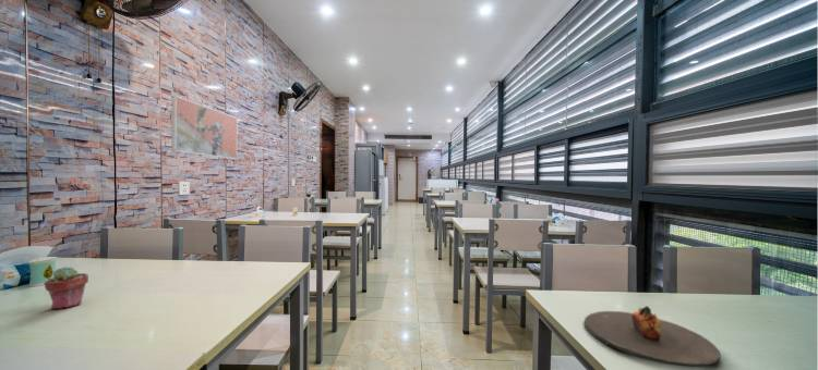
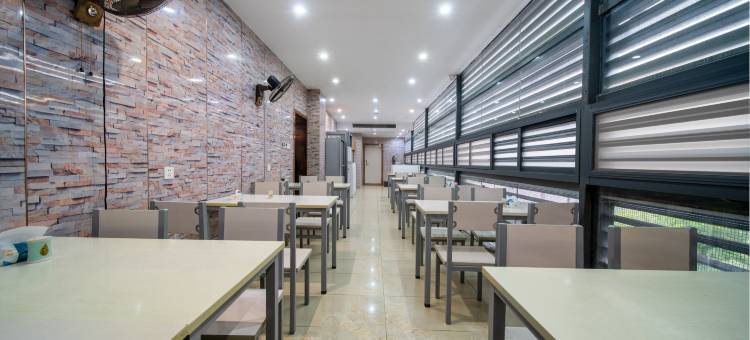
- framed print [170,95,238,160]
- plate [584,305,721,368]
- potted succulent [43,266,89,310]
